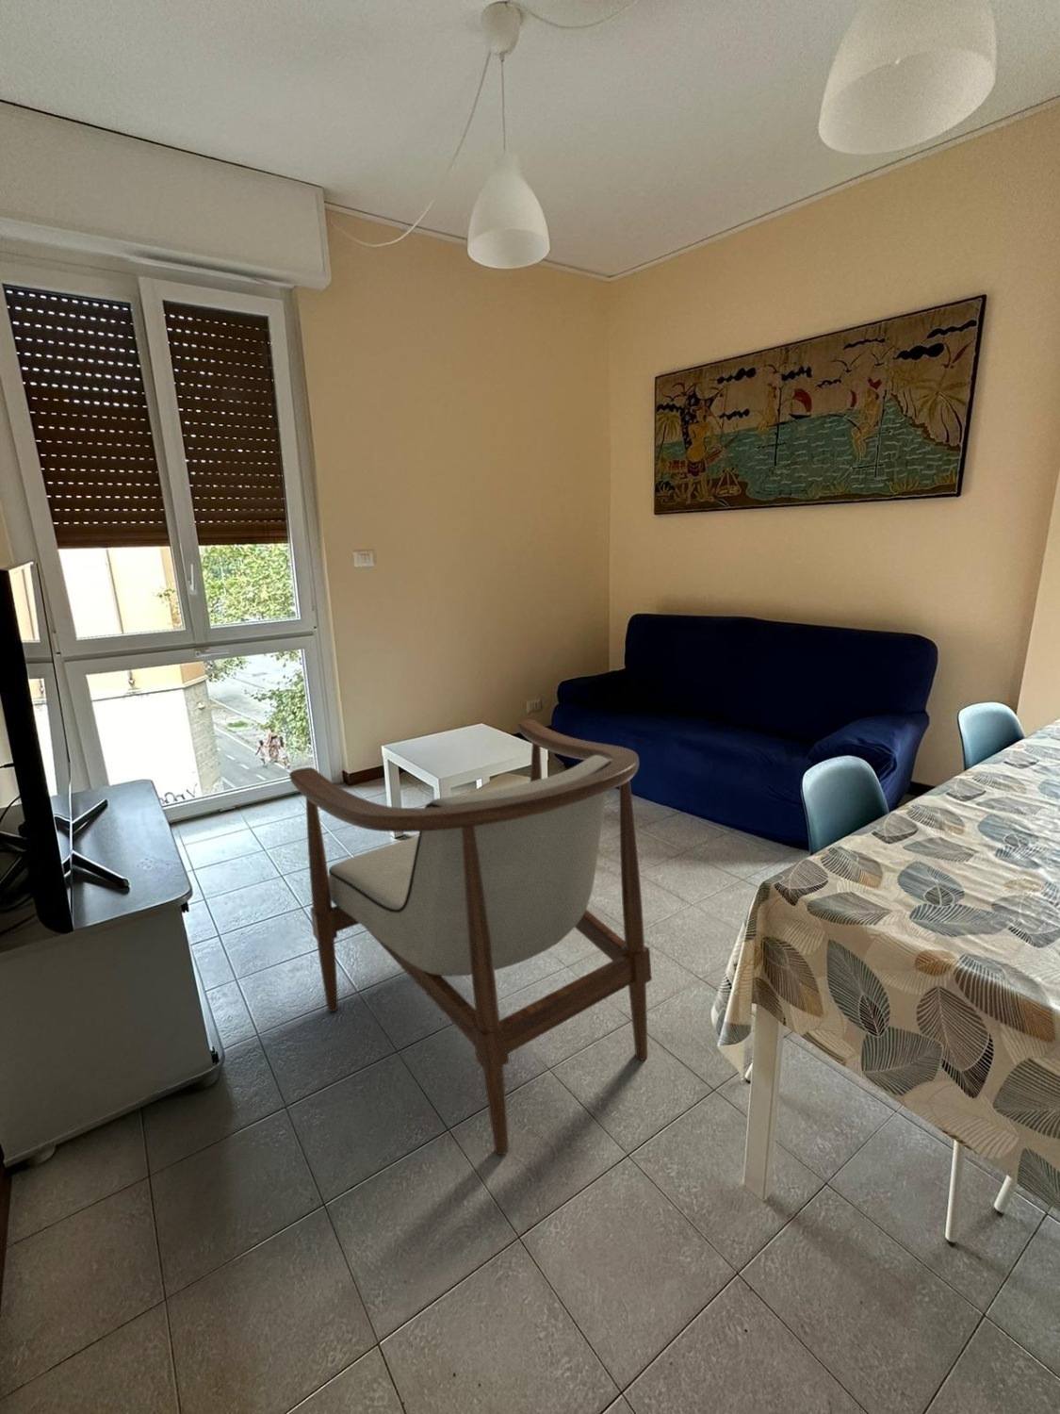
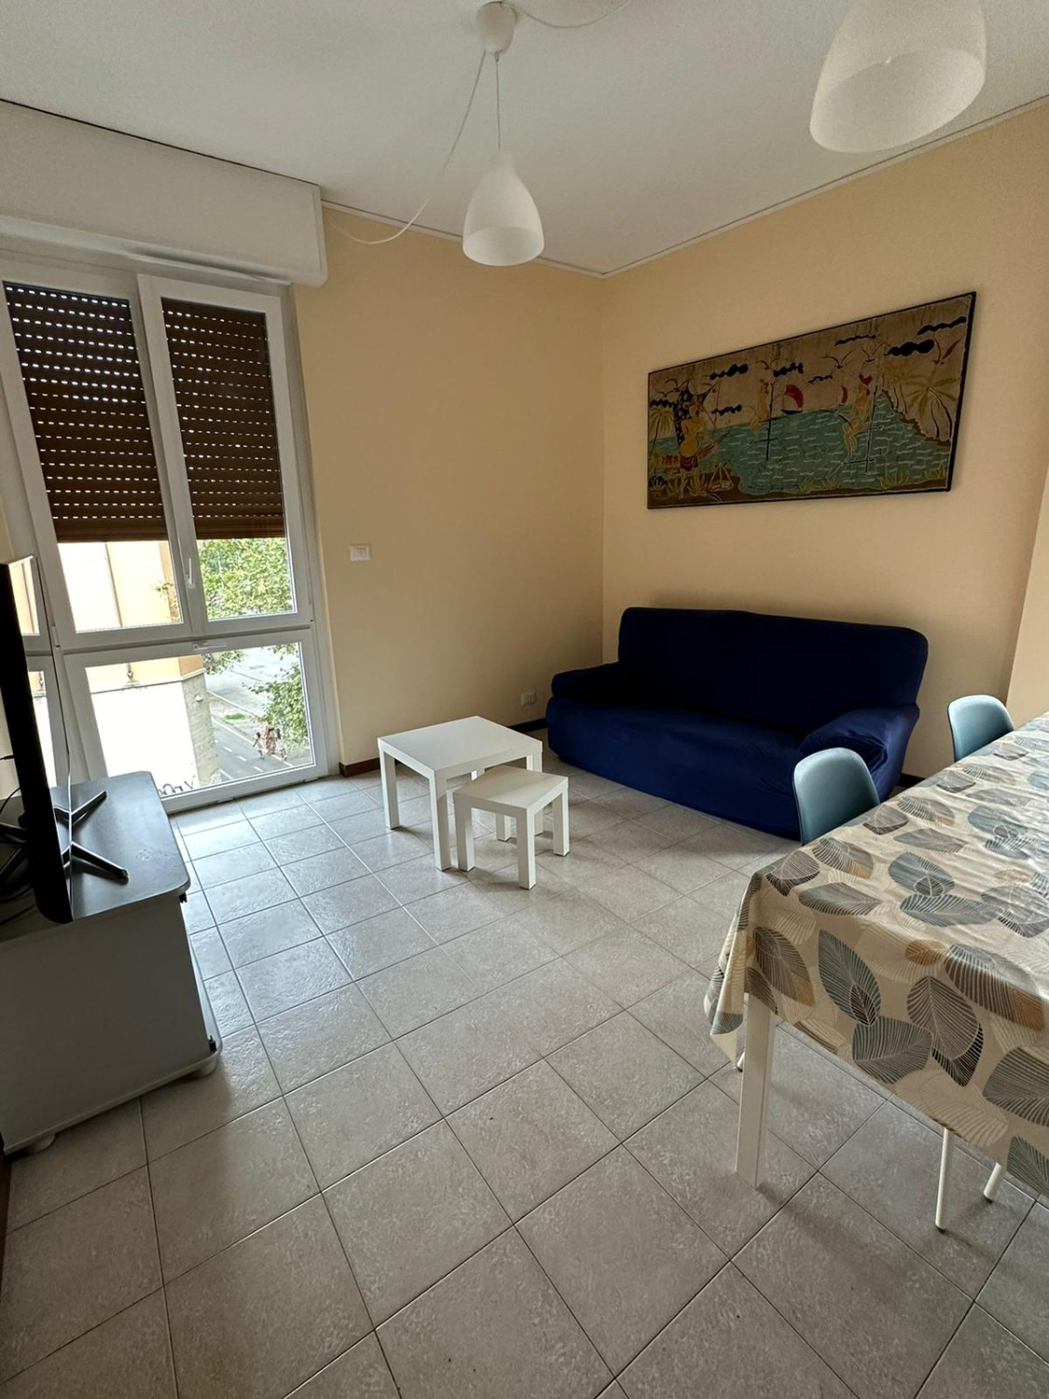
- armchair [288,718,652,1156]
